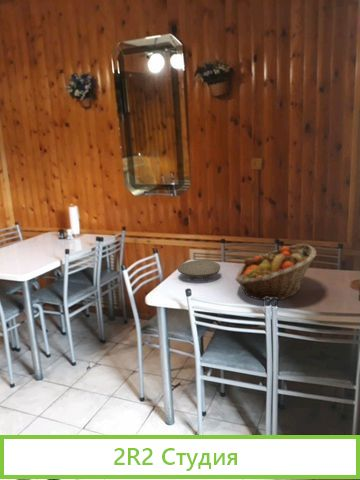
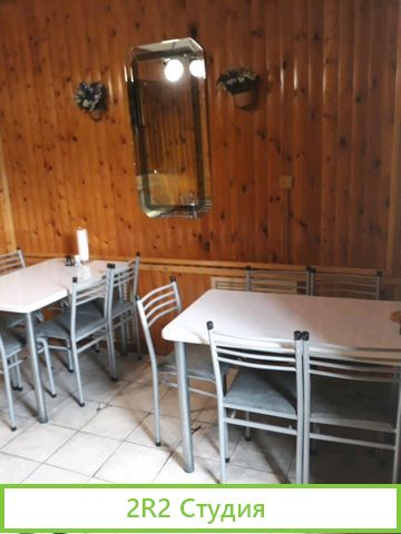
- bowl [177,259,221,280]
- fruit basket [234,243,318,301]
